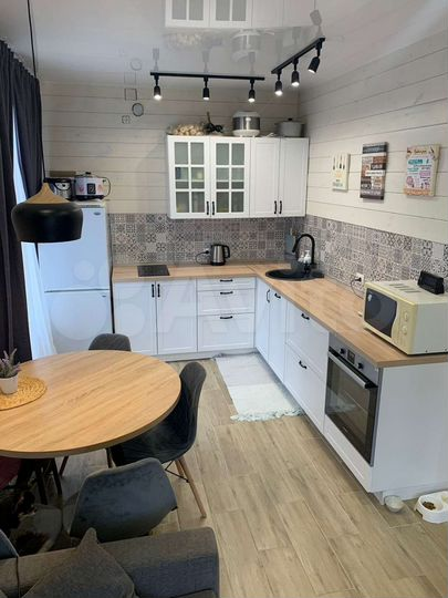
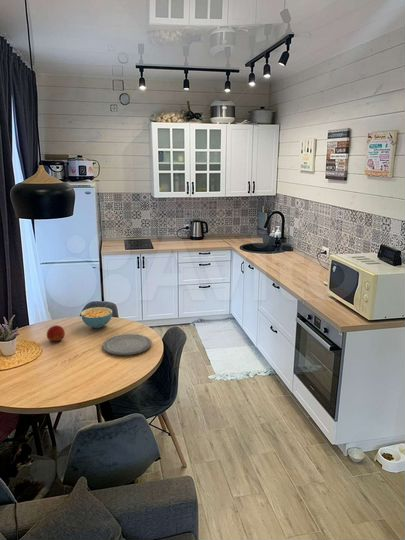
+ plate [102,333,153,356]
+ fruit [46,324,66,343]
+ cereal bowl [80,306,113,329]
